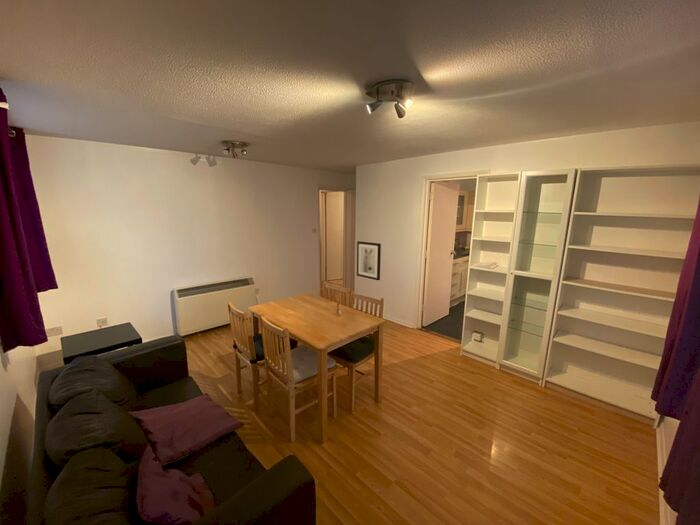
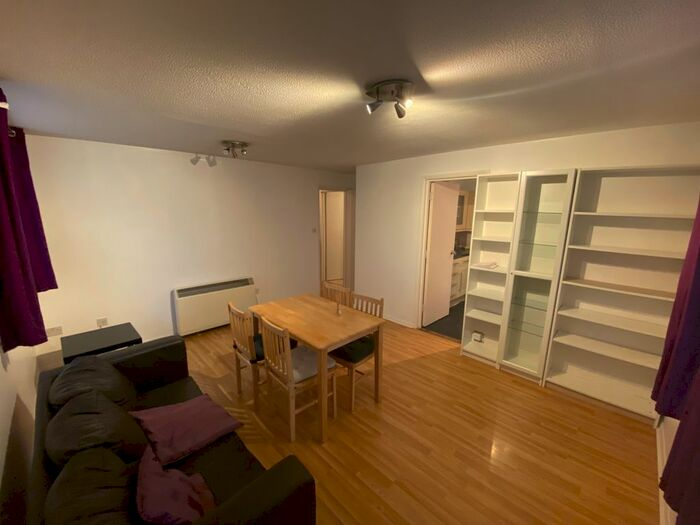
- wall art [356,240,382,281]
